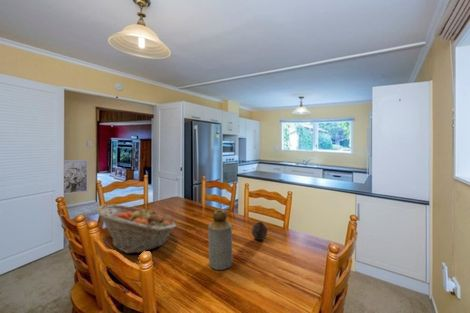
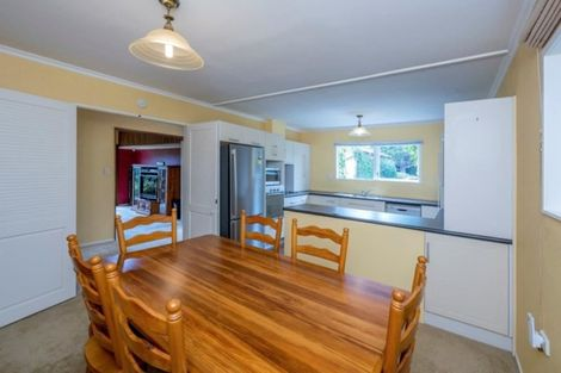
- bottle [207,209,234,271]
- wall art [63,159,89,195]
- fruit [251,221,269,241]
- fruit basket [94,204,177,254]
